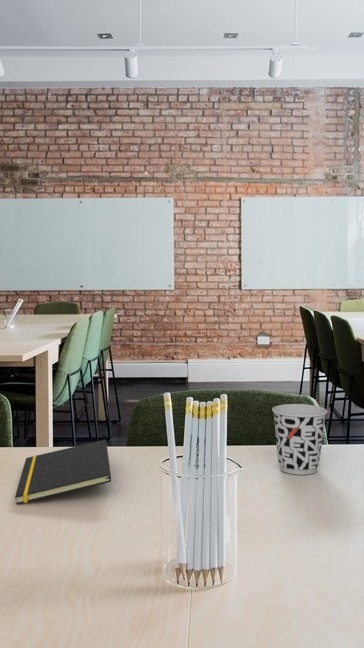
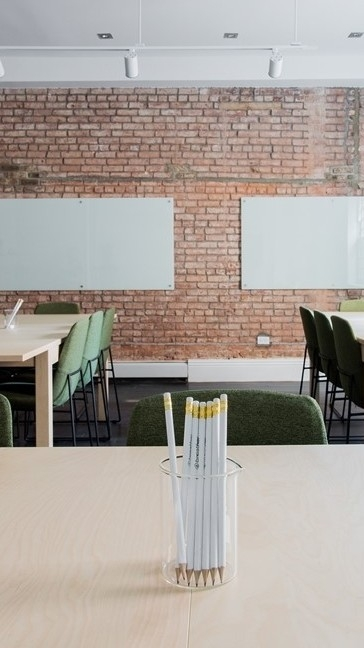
- cup [271,403,328,476]
- notepad [14,439,112,505]
